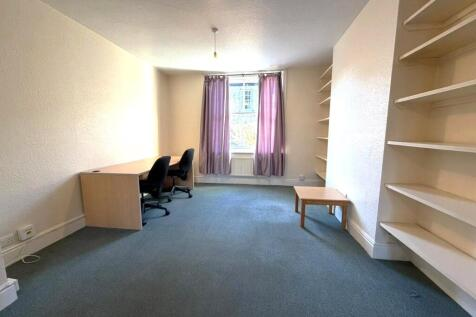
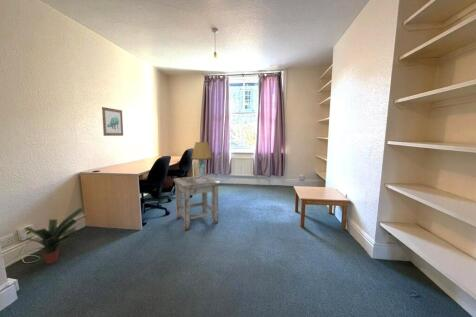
+ stool [172,175,222,231]
+ potted plant [18,206,84,265]
+ table lamp [190,141,213,183]
+ wall art [101,106,124,137]
